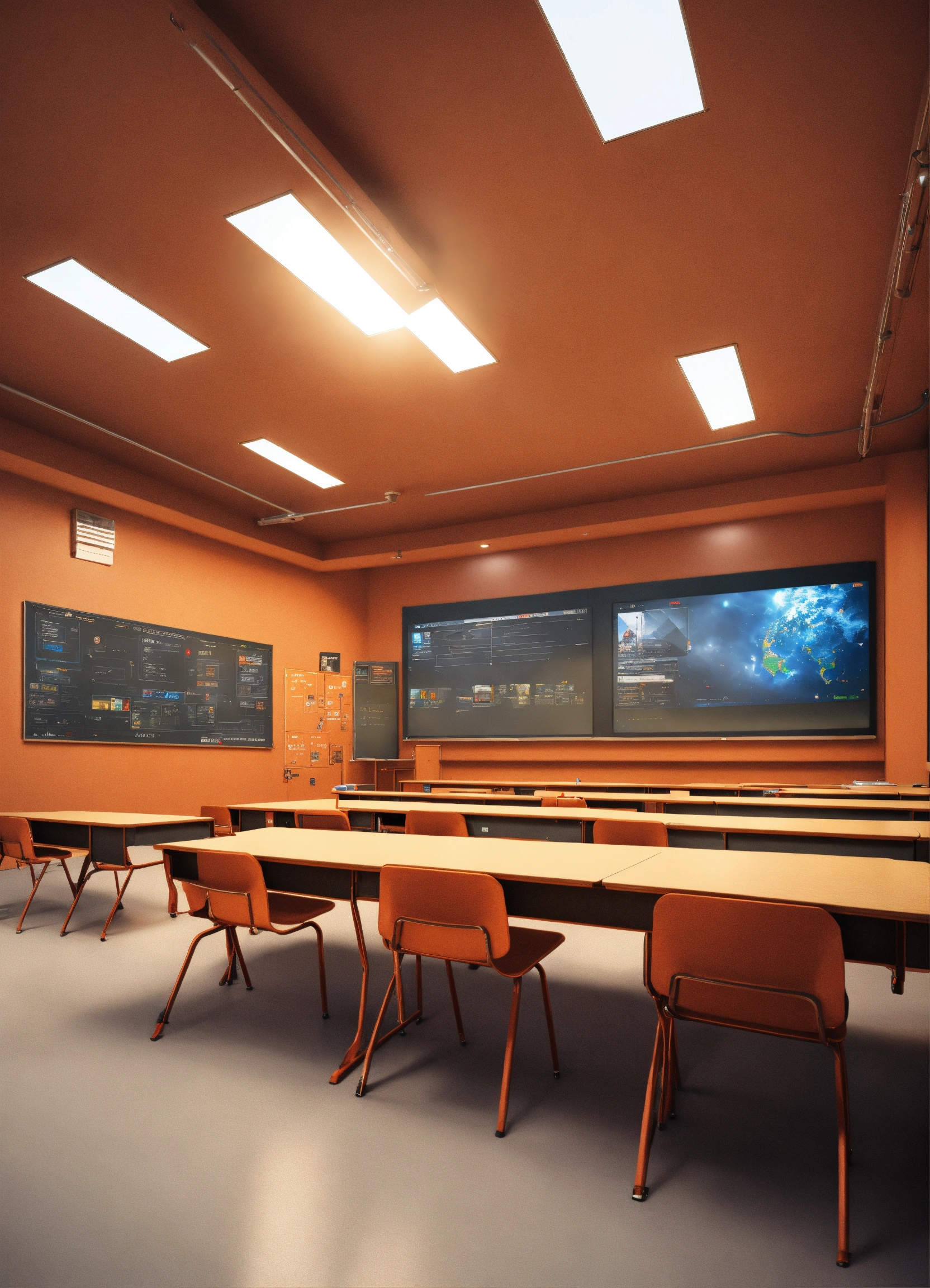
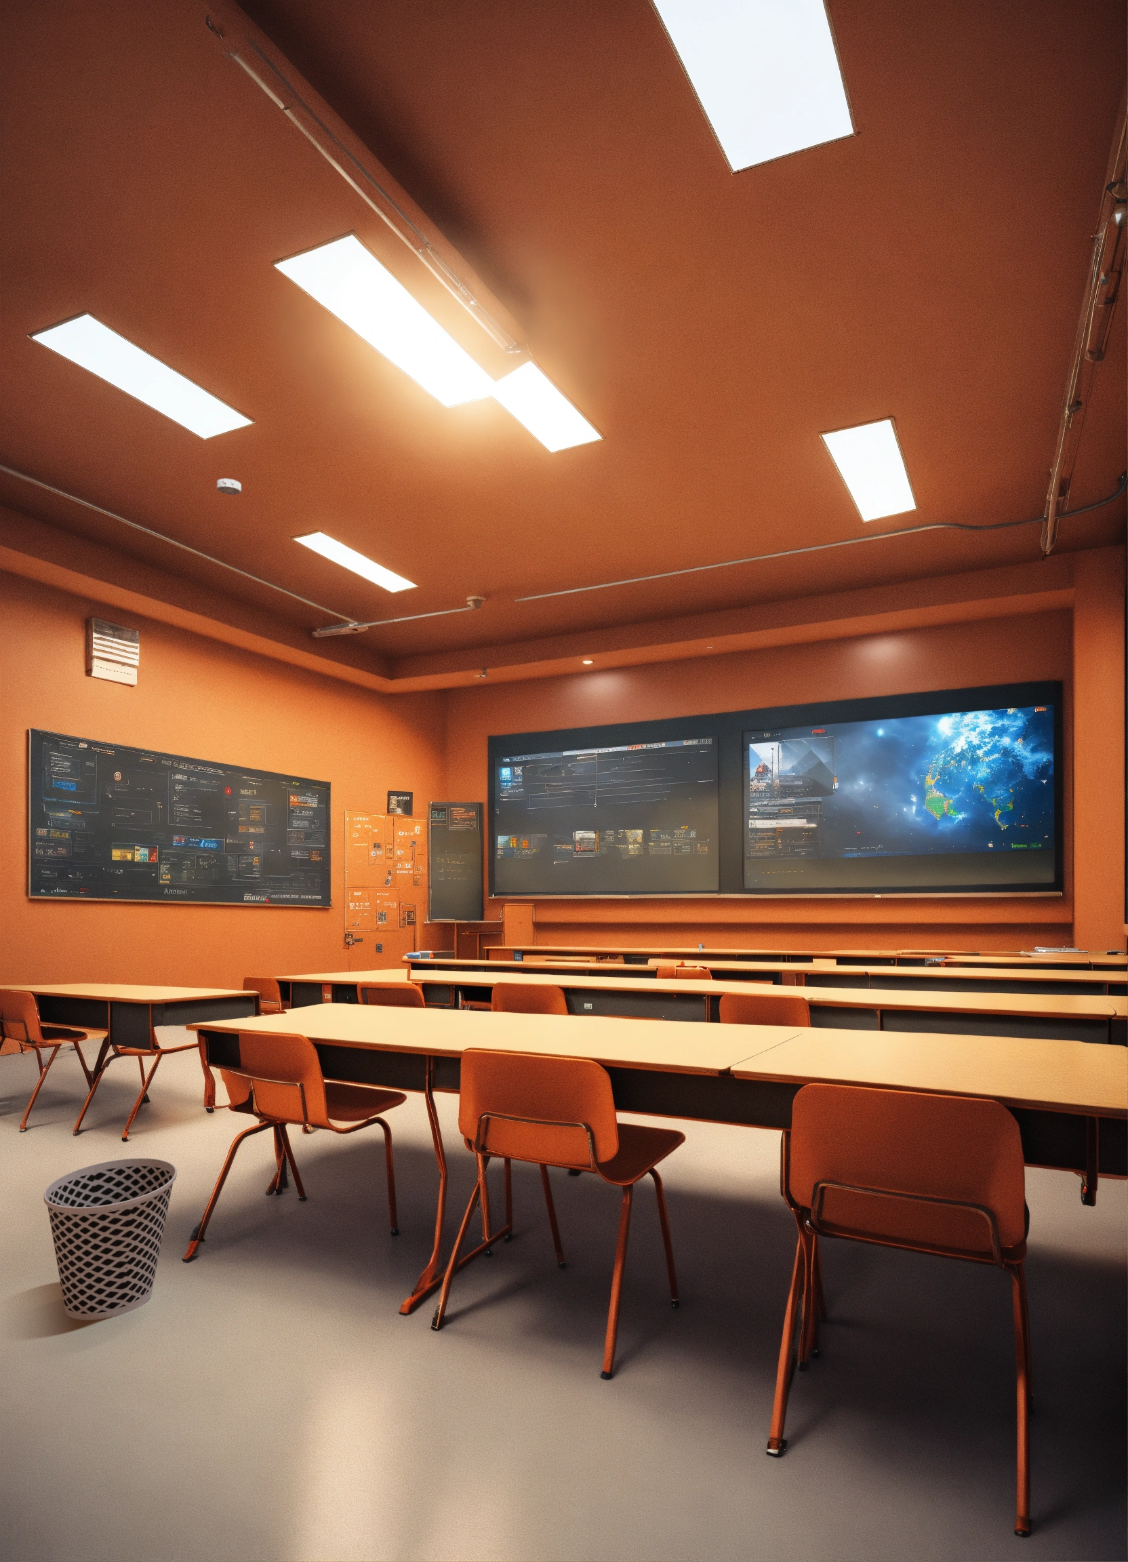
+ smoke detector [216,478,243,496]
+ wastebasket [42,1157,177,1321]
